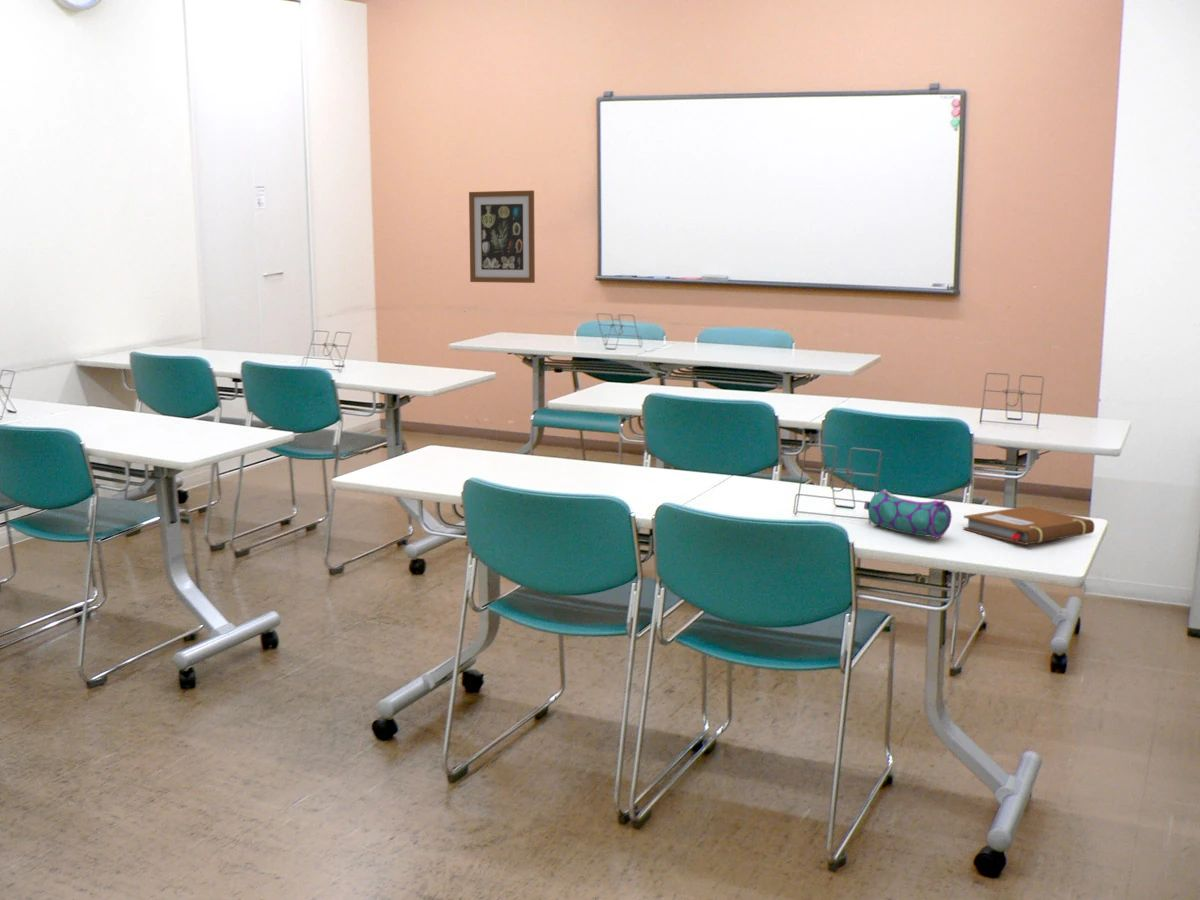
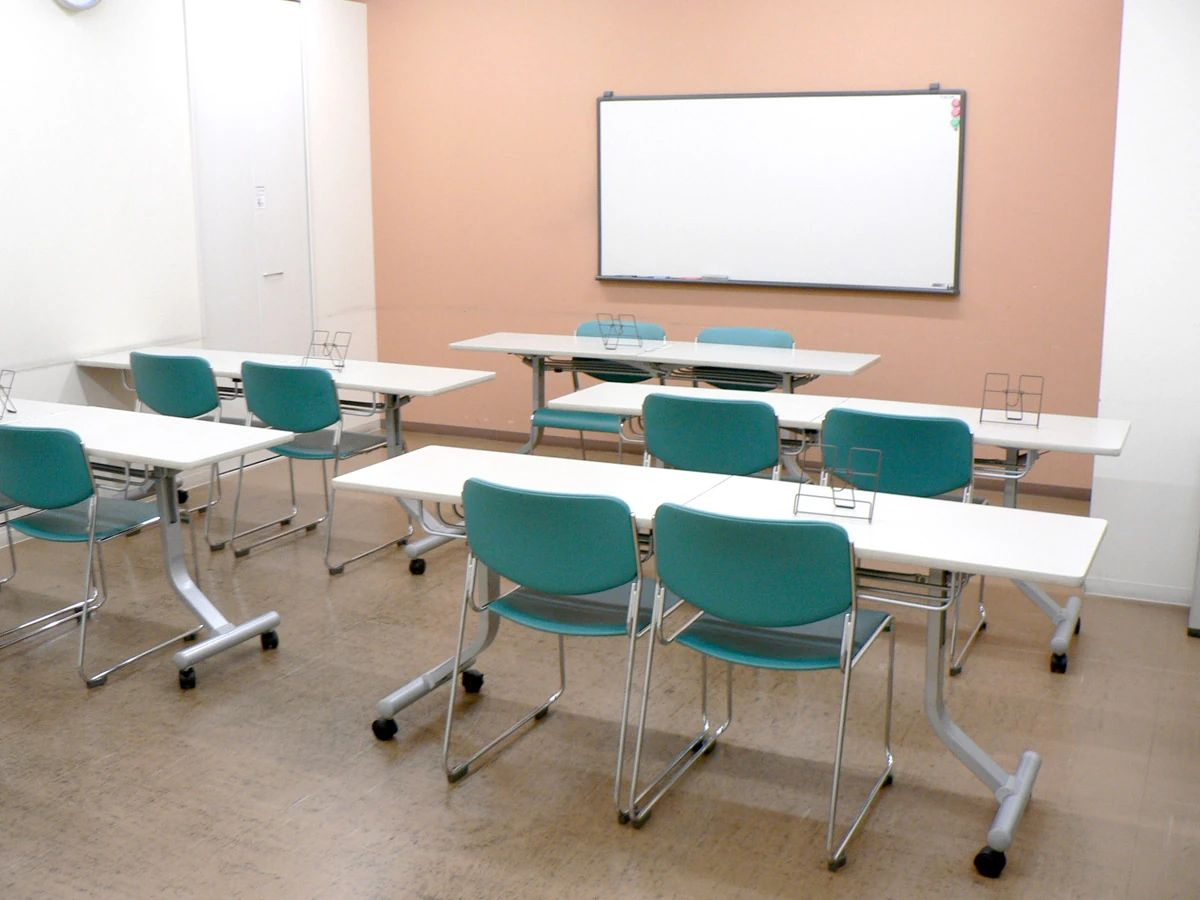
- wall art [468,189,536,284]
- pencil case [863,488,953,540]
- notebook [962,505,1095,546]
